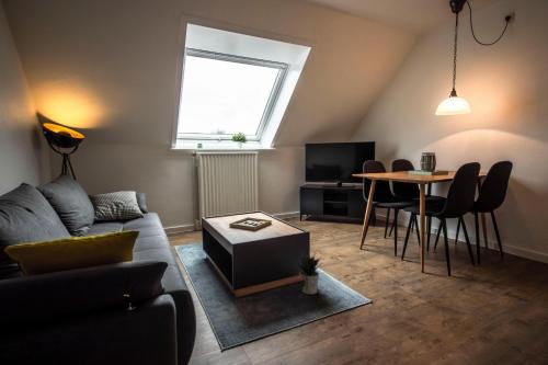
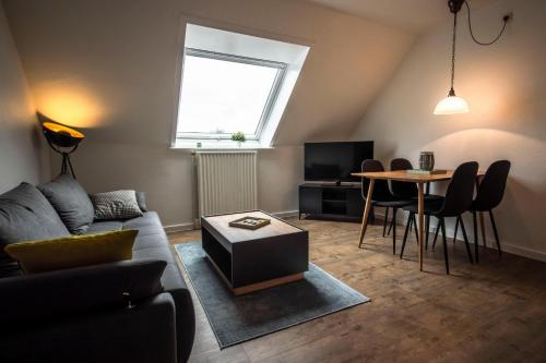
- potted plant [295,250,322,295]
